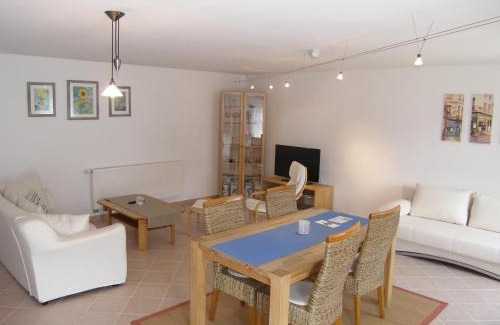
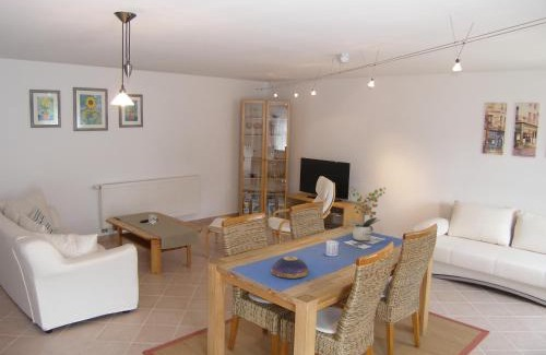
+ potted plant [344,186,387,241]
+ decorative bowl [270,256,310,280]
